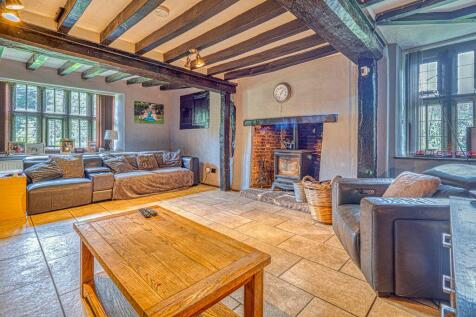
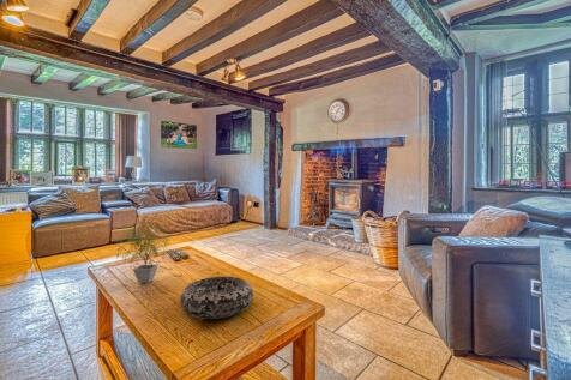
+ potted plant [114,215,172,284]
+ decorative bowl [179,276,254,320]
